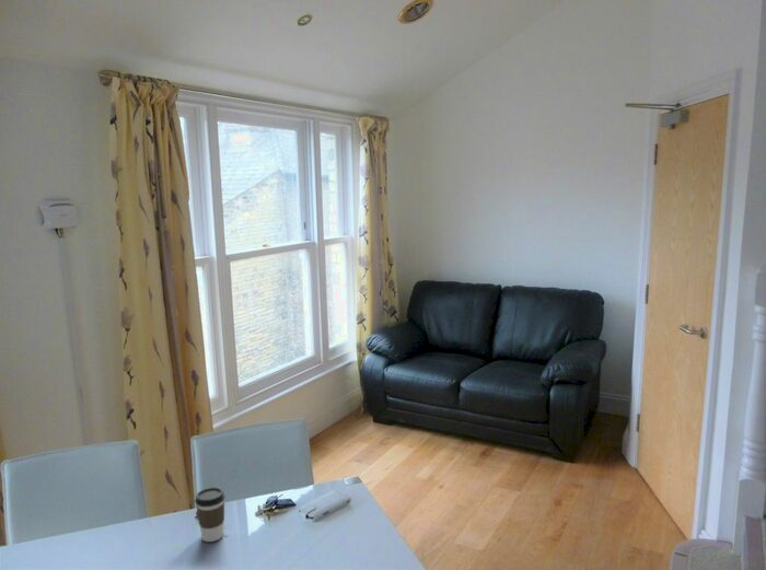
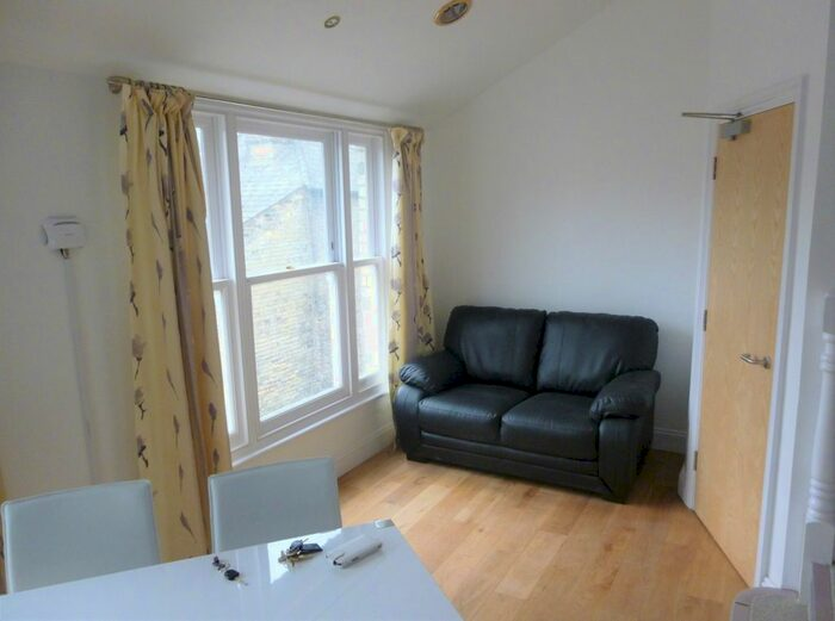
- coffee cup [194,486,227,543]
